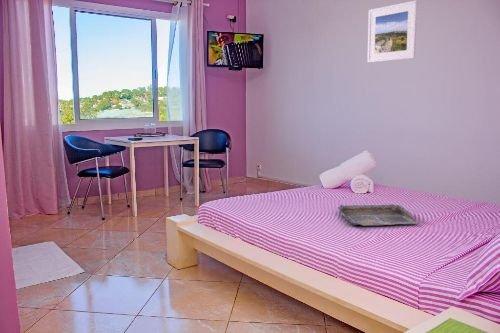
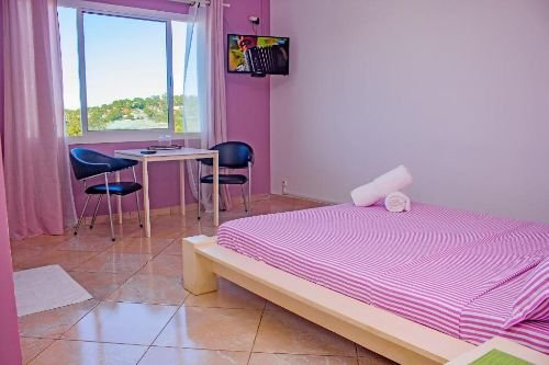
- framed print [366,0,418,64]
- tray [337,203,418,227]
